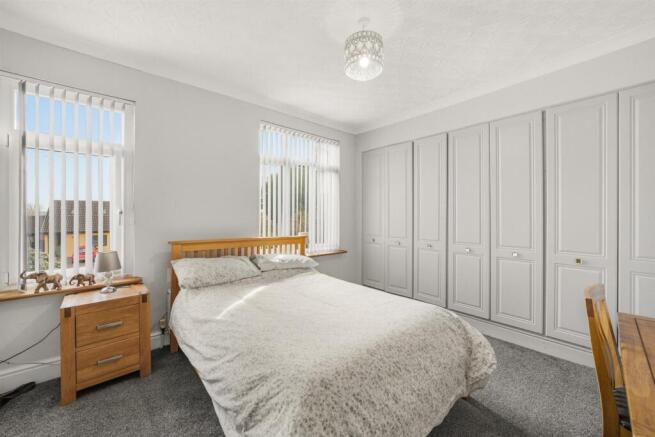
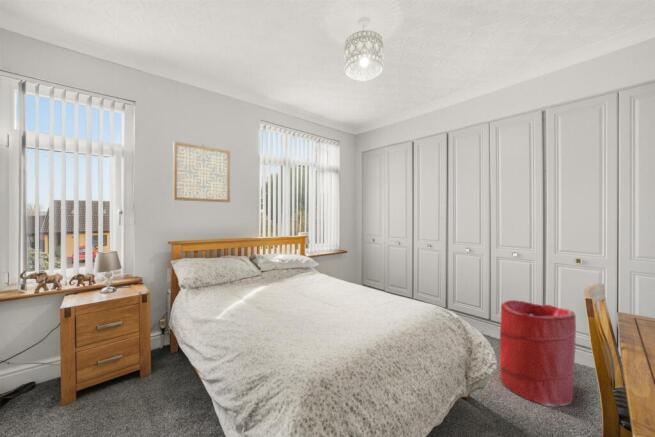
+ wall art [172,141,232,203]
+ laundry hamper [499,299,577,408]
